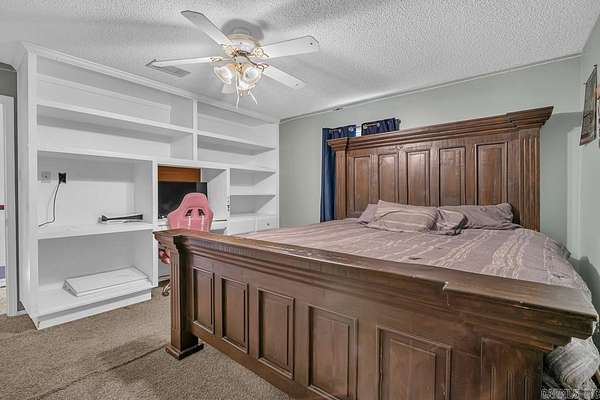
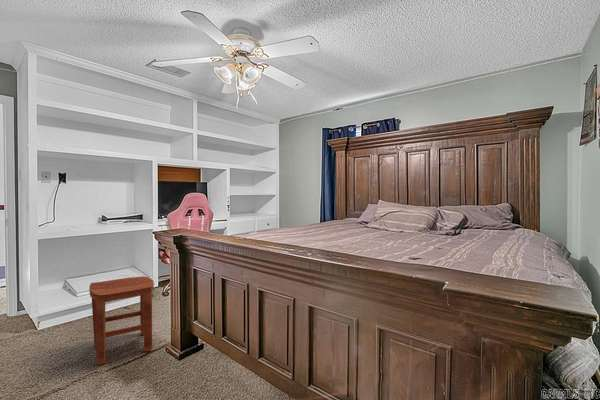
+ stool [88,275,155,366]
